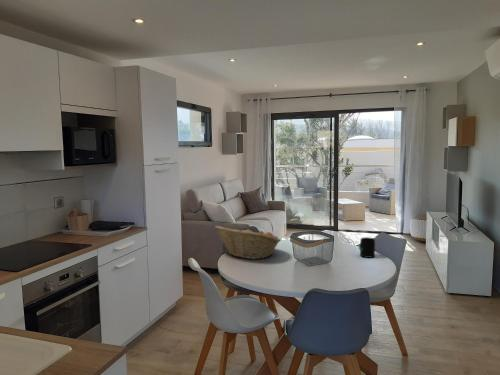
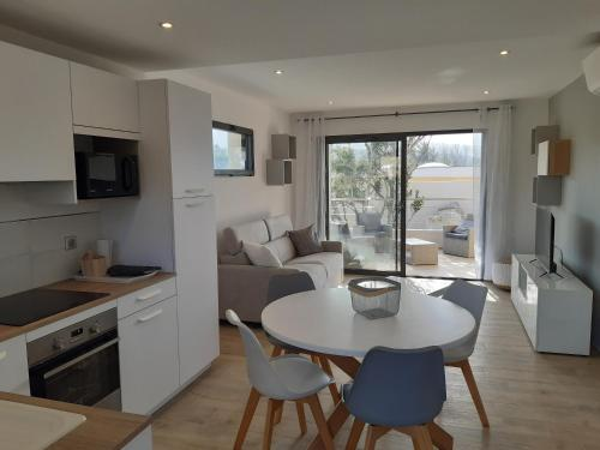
- fruit basket [214,225,282,260]
- mug [358,236,376,259]
